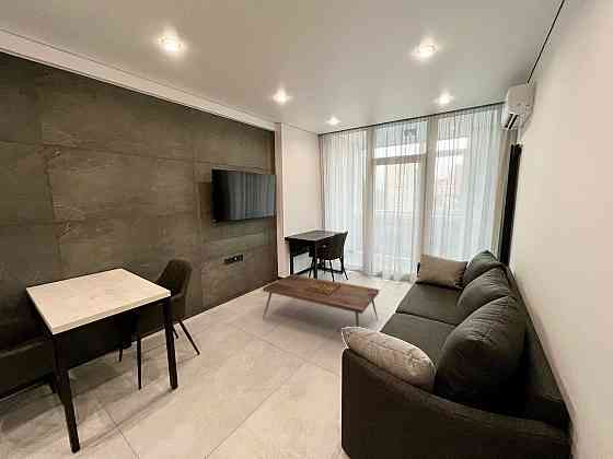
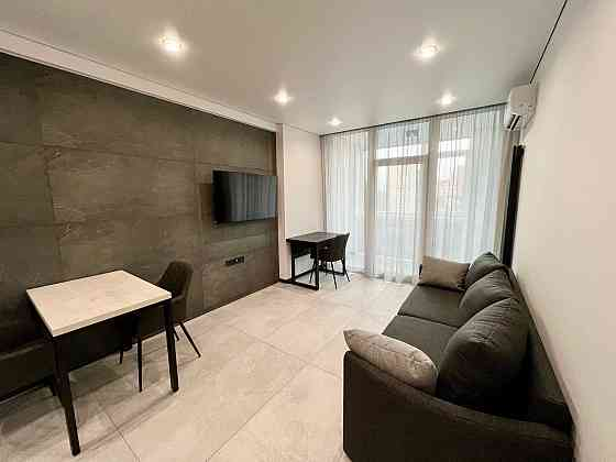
- coffee table [262,273,380,328]
